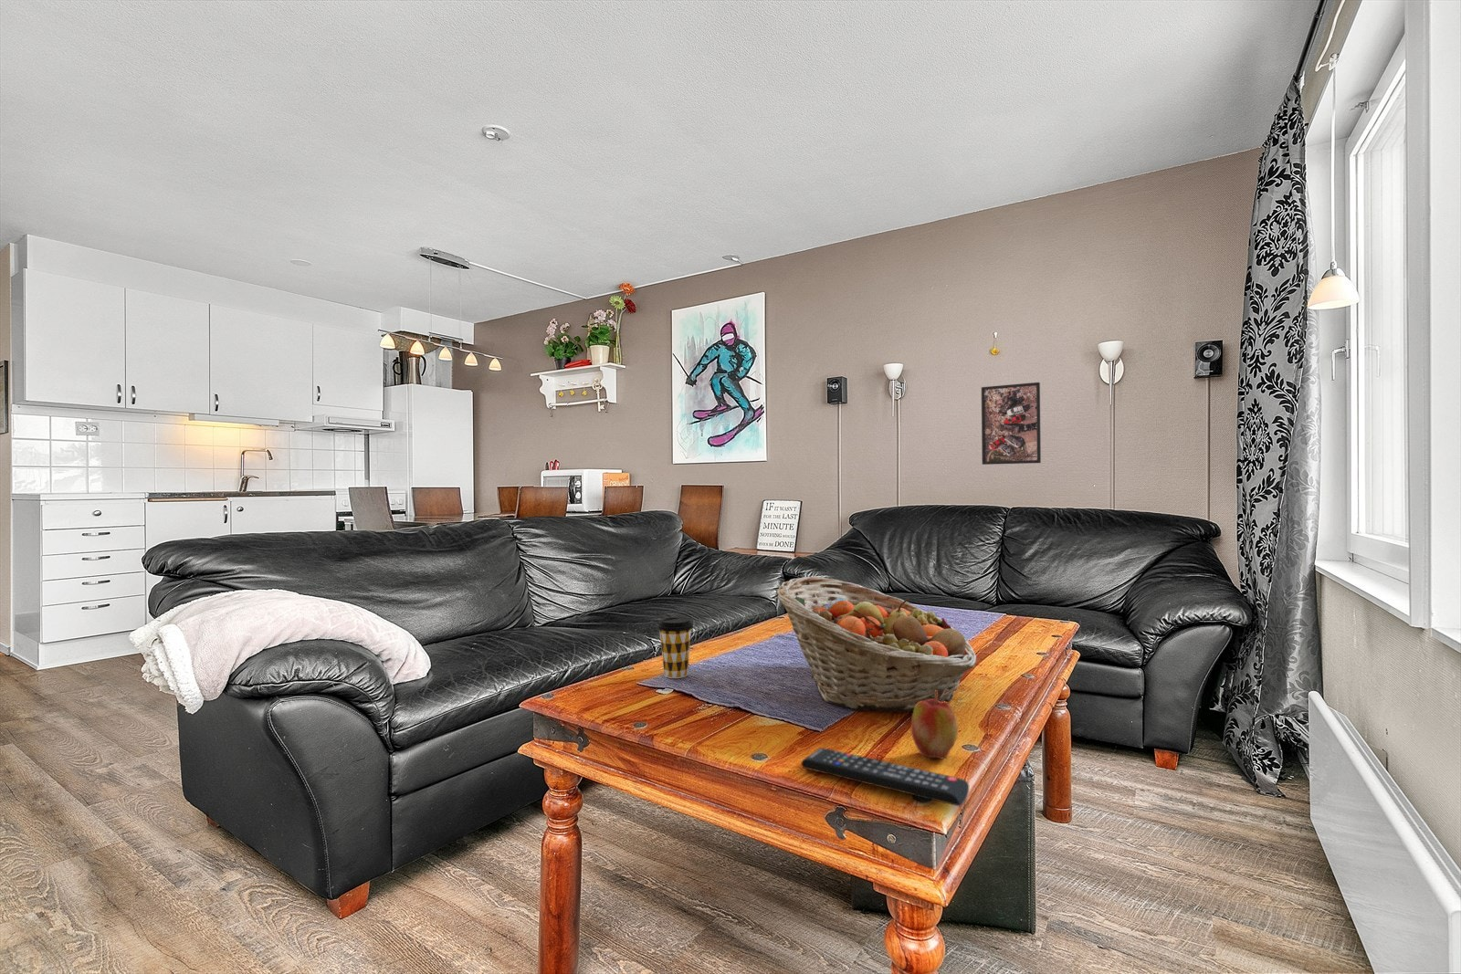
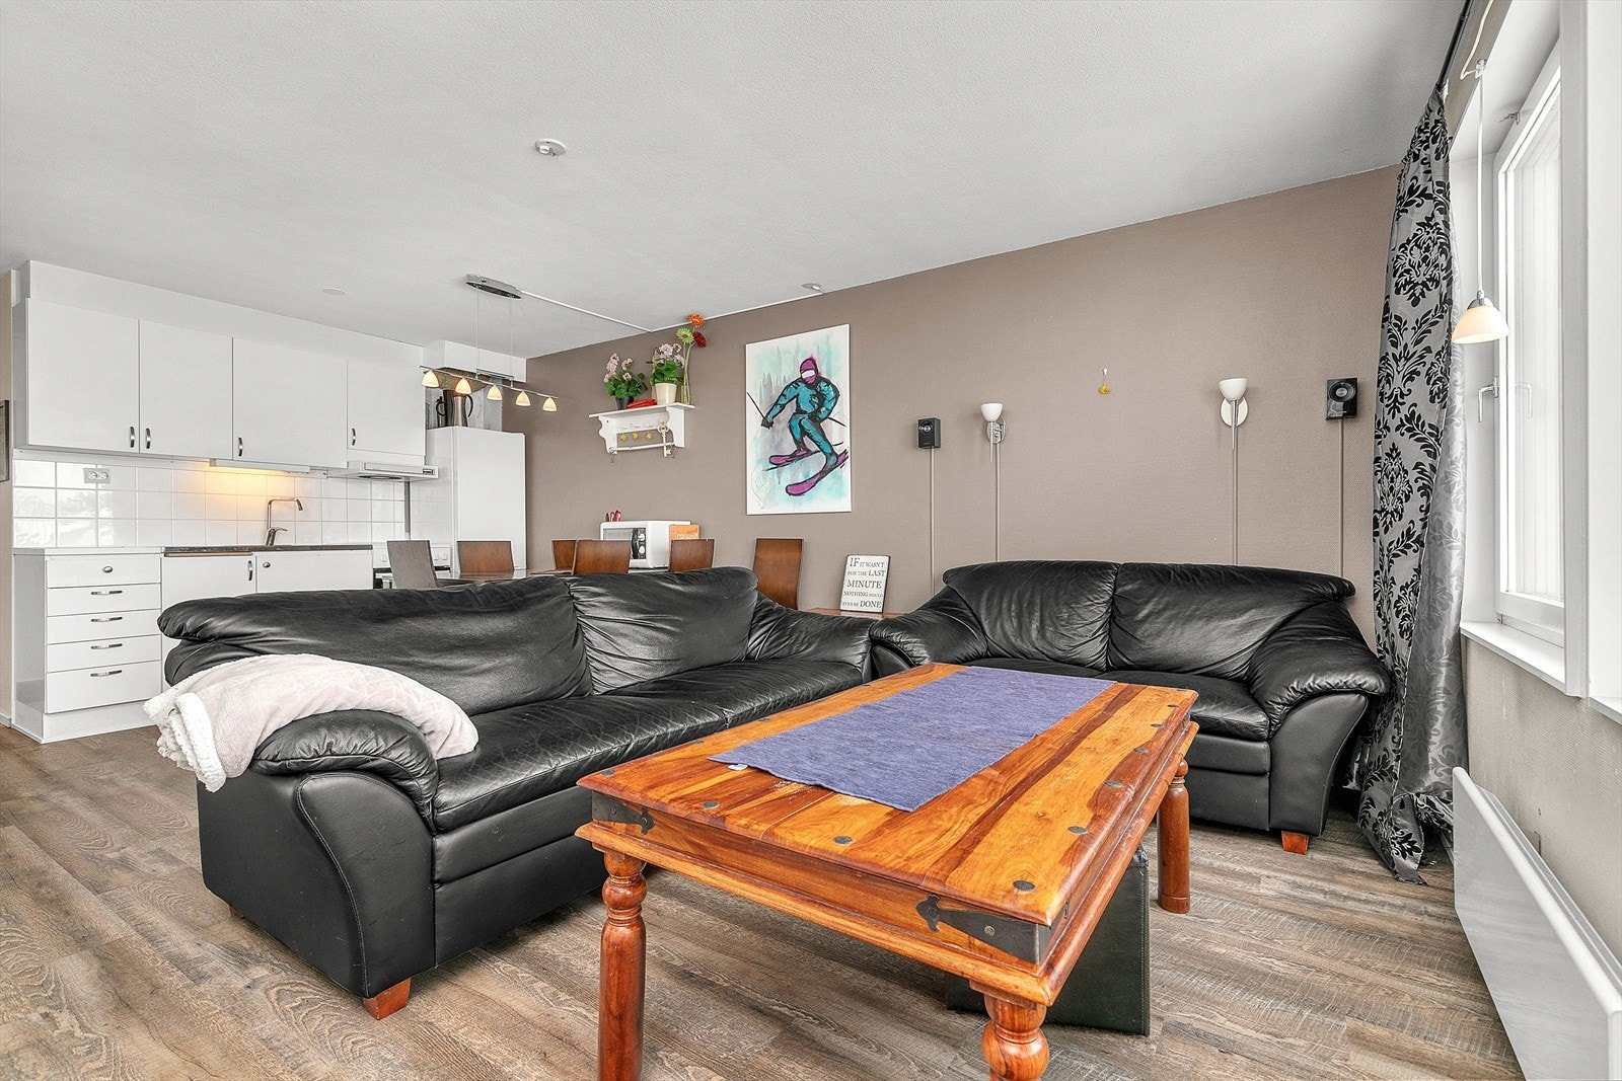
- apple [910,690,959,760]
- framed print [981,382,1041,465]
- remote control [800,747,970,807]
- coffee cup [657,616,694,679]
- fruit basket [776,576,977,713]
